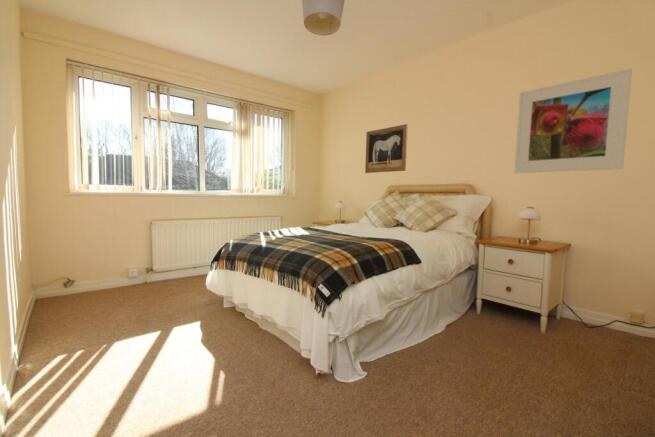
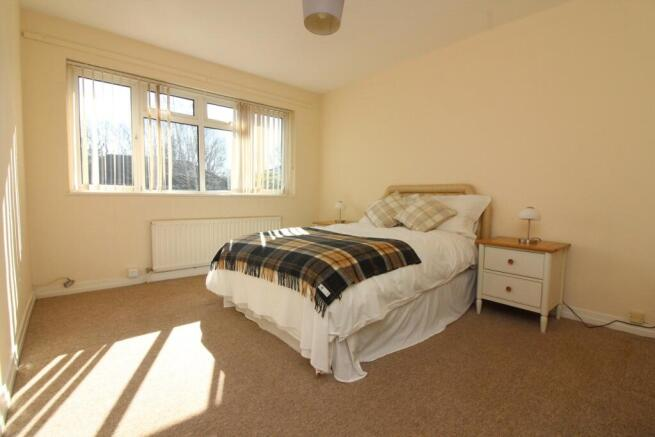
- wall art [364,123,409,174]
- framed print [513,67,633,174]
